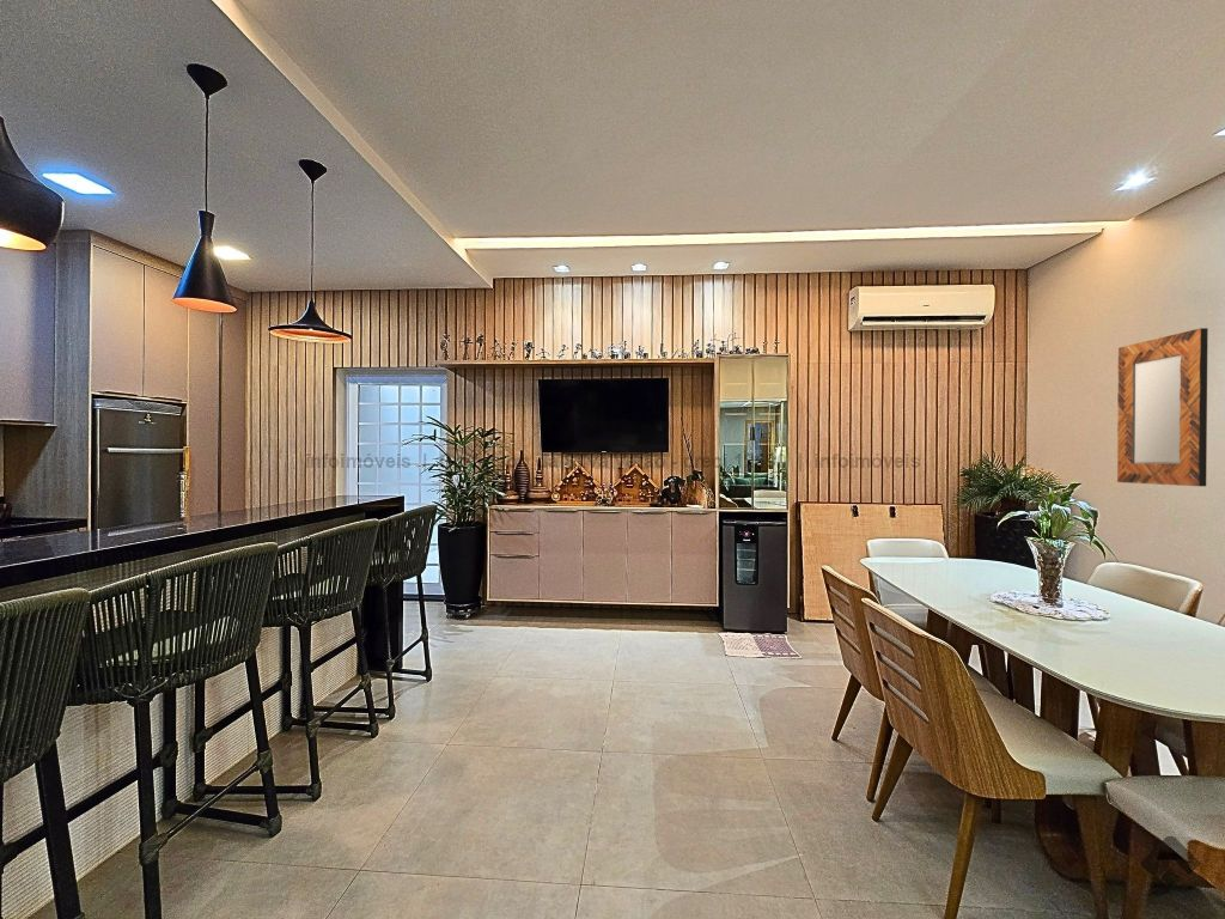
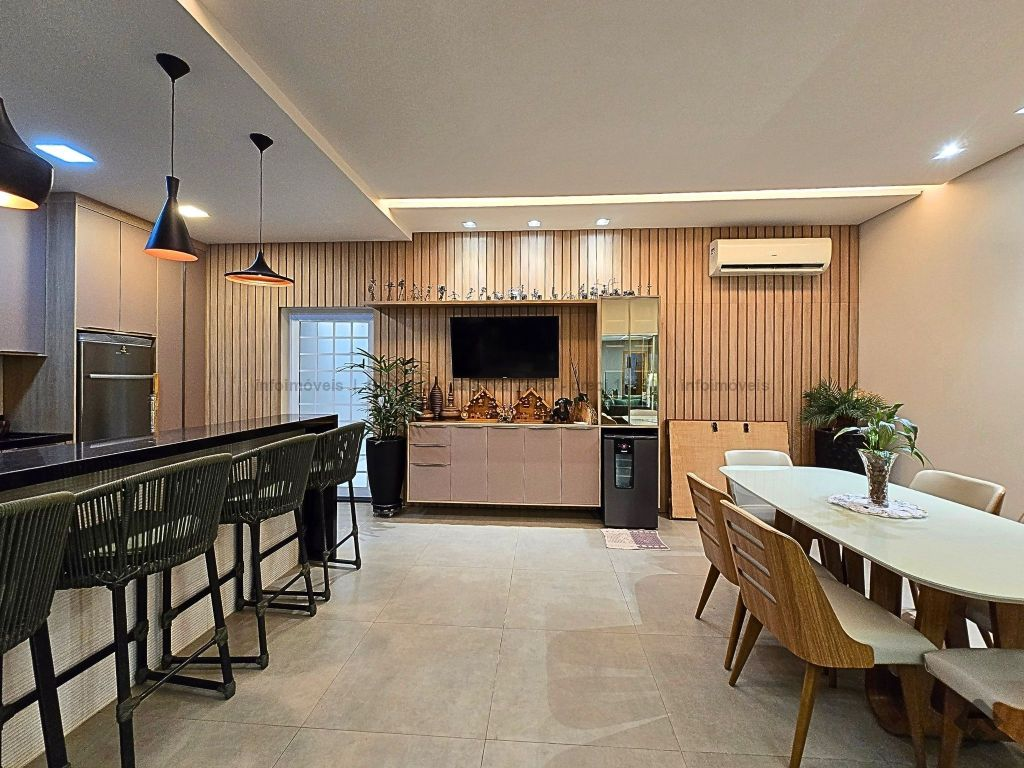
- home mirror [1116,327,1209,487]
